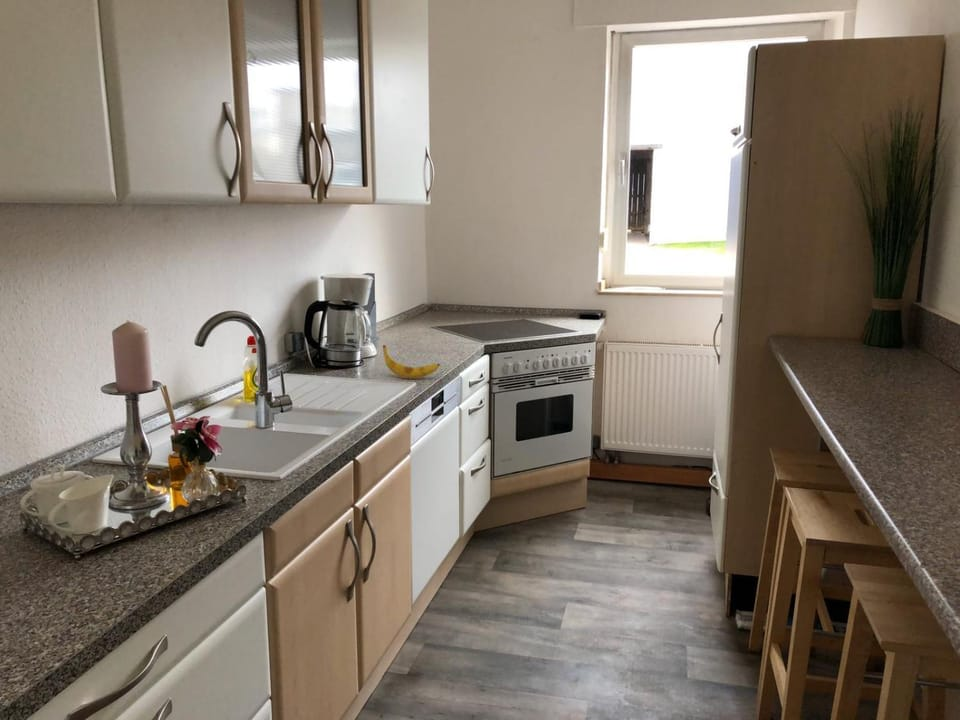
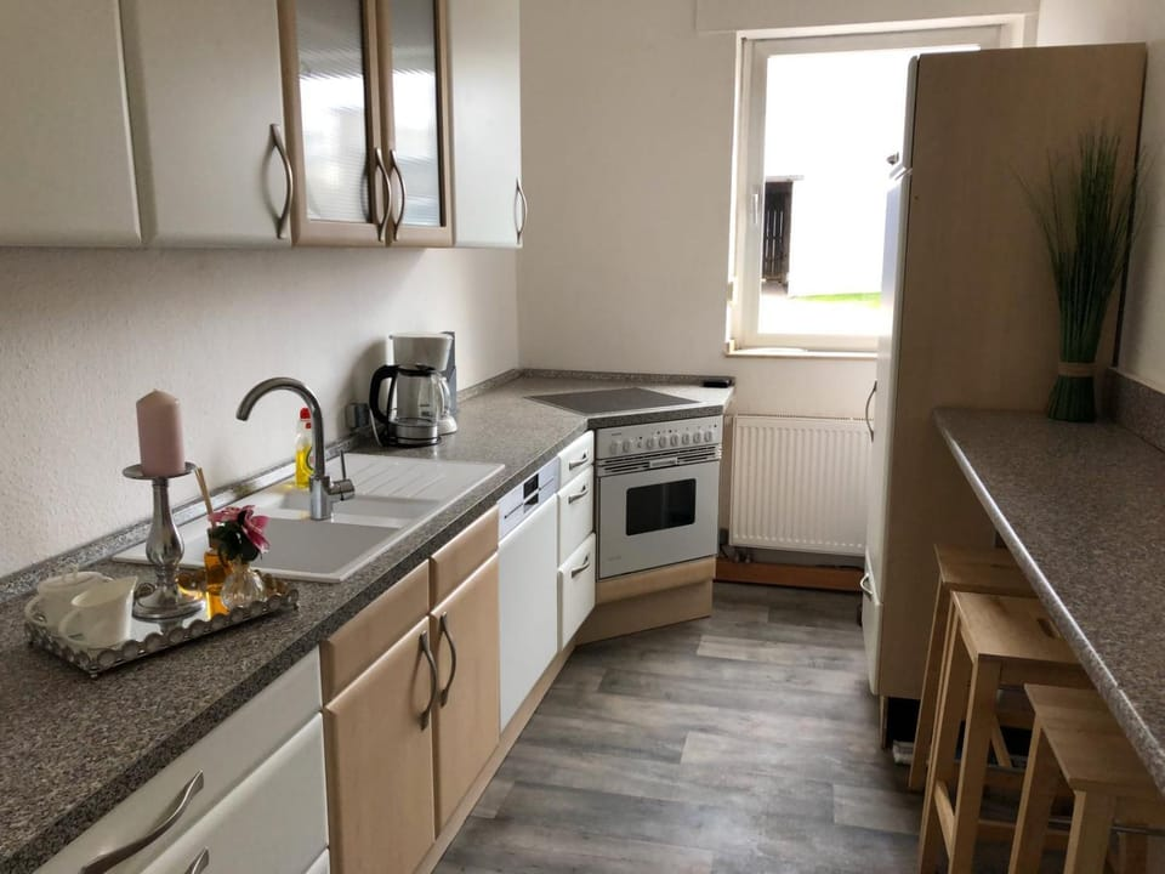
- banana [382,344,441,380]
